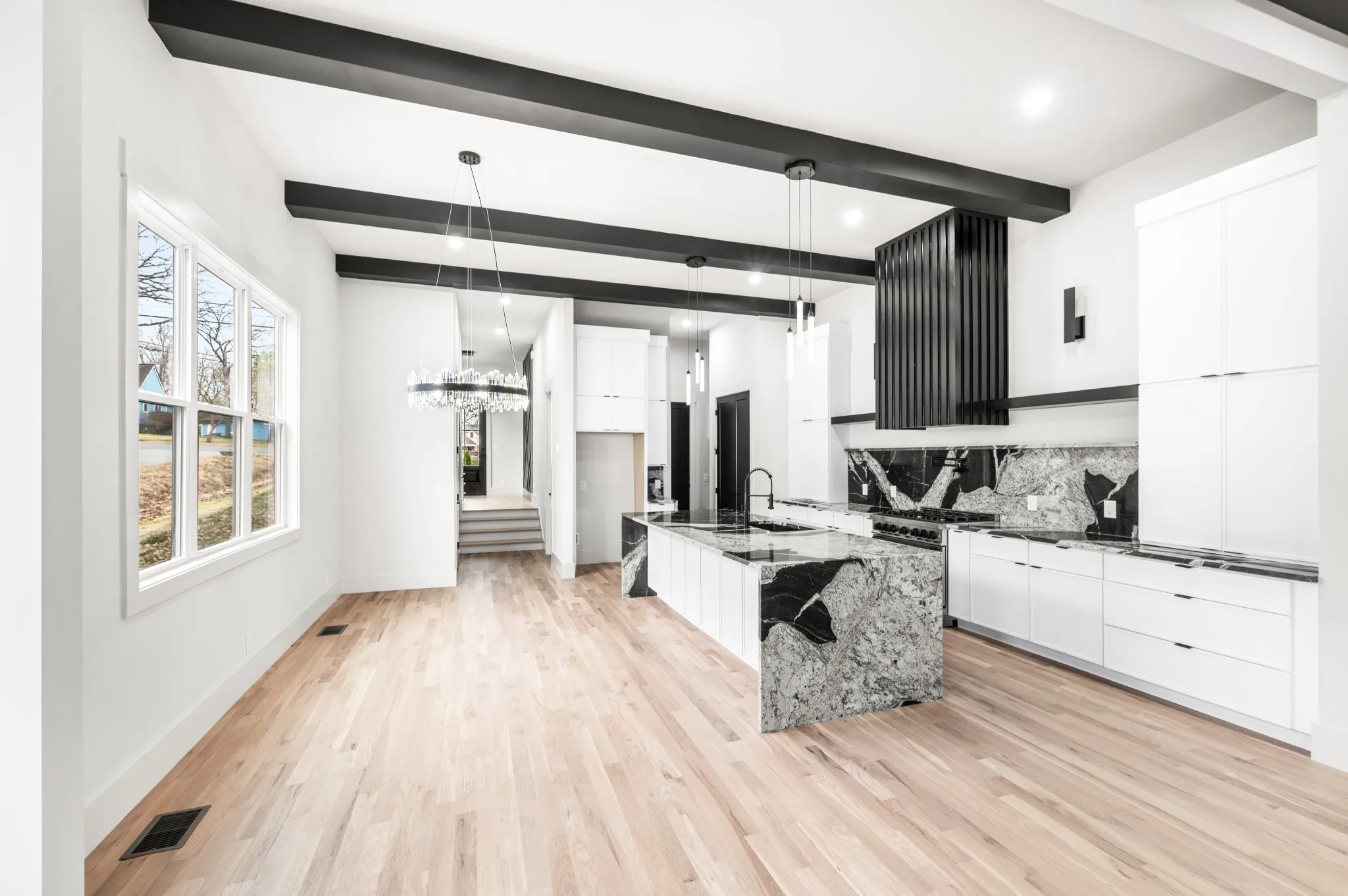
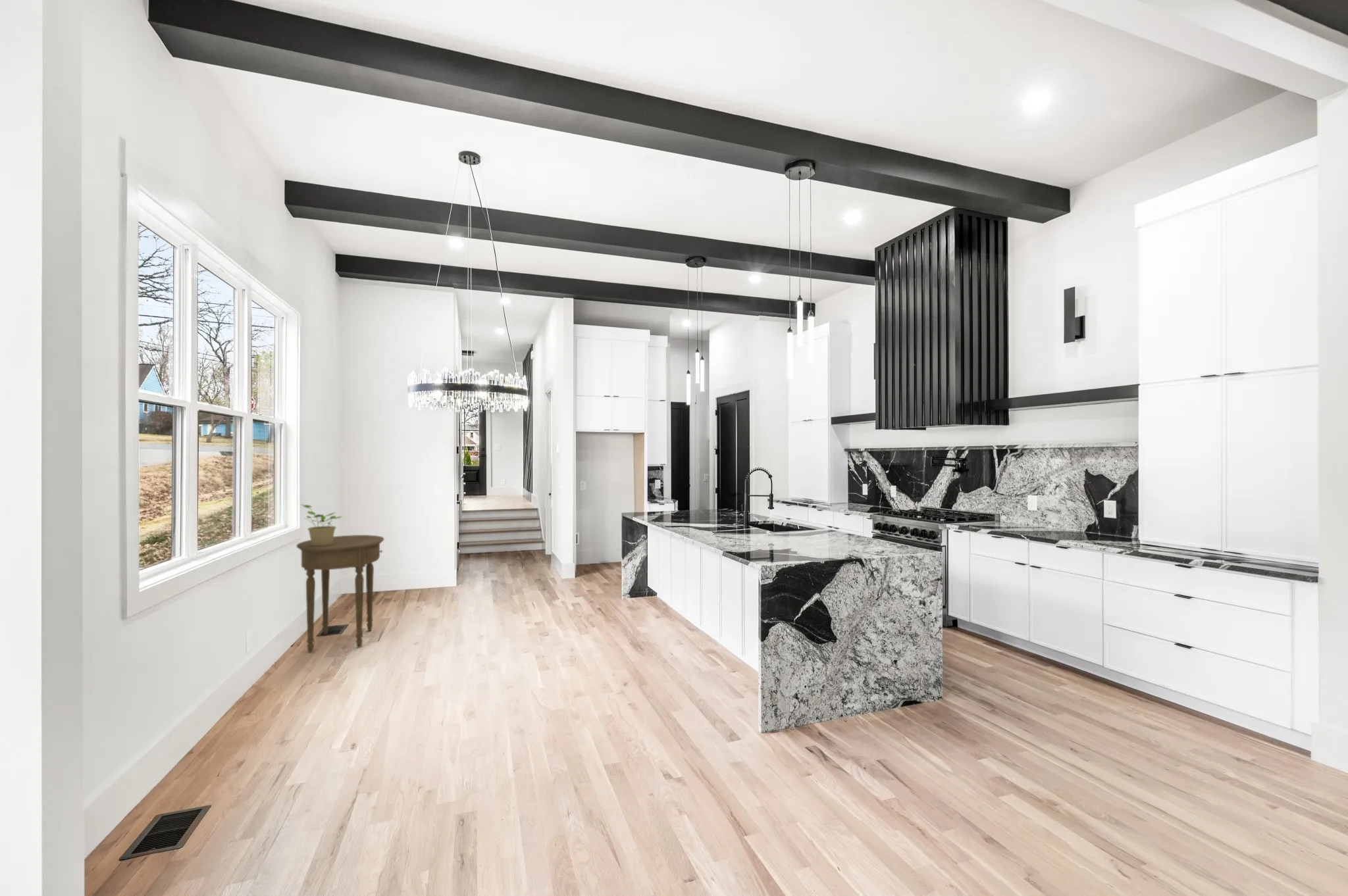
+ side table [296,534,384,653]
+ potted plant [299,503,343,546]
